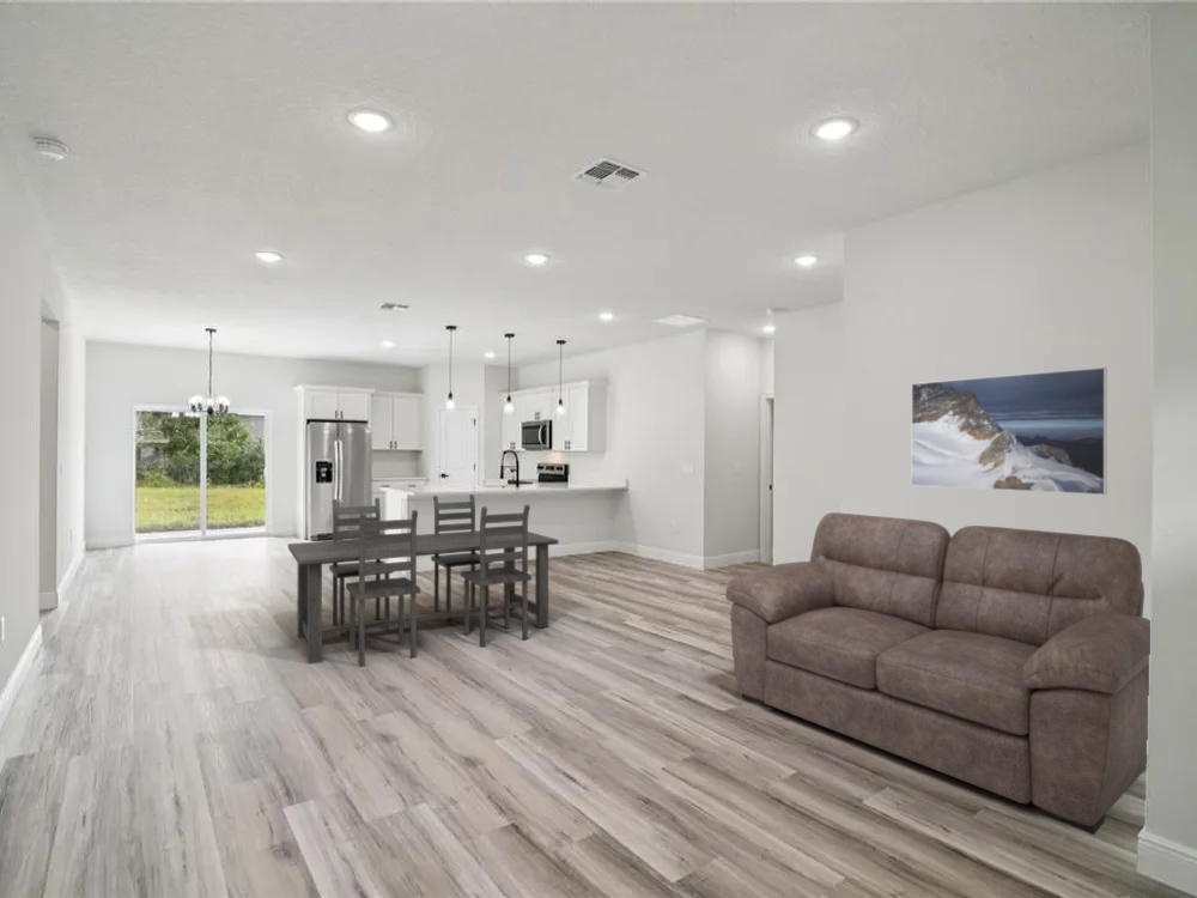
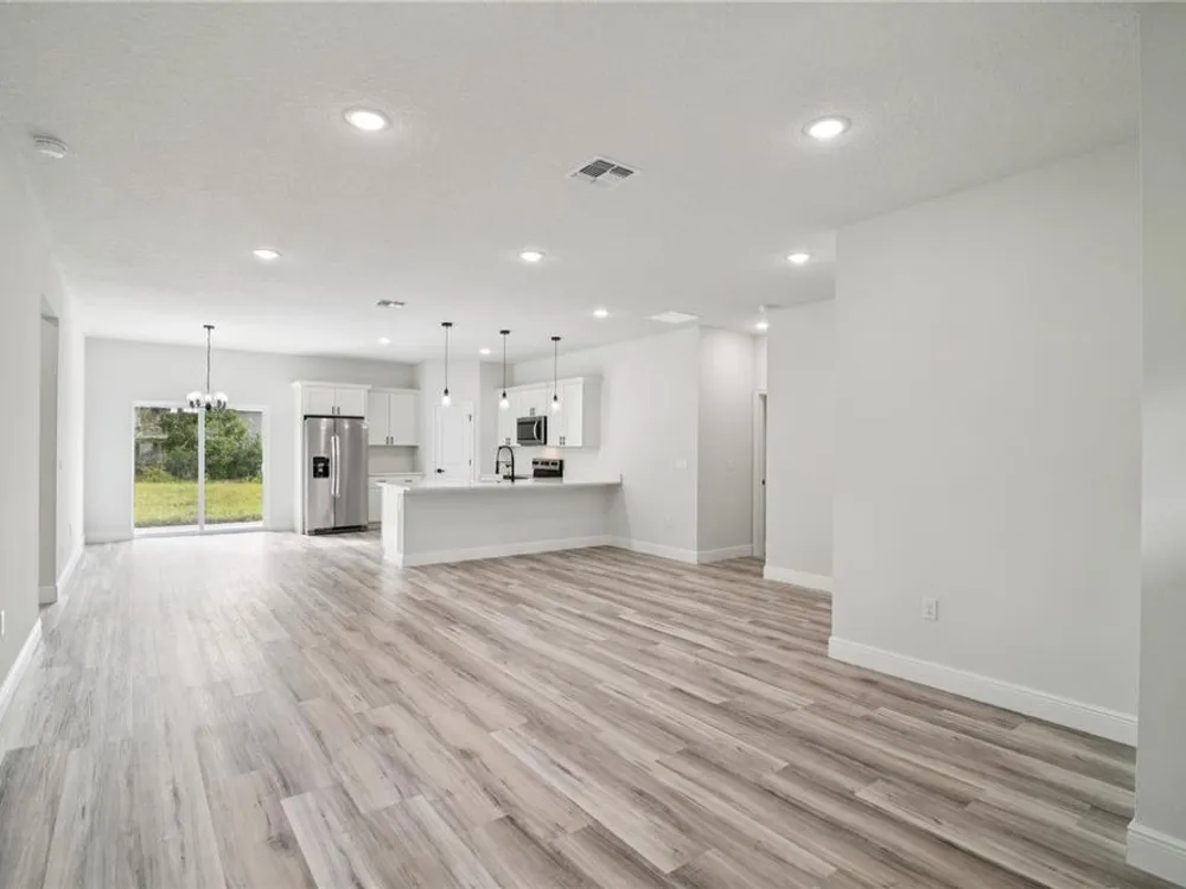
- dining set [287,493,559,668]
- sofa [724,511,1152,836]
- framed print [910,366,1108,496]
